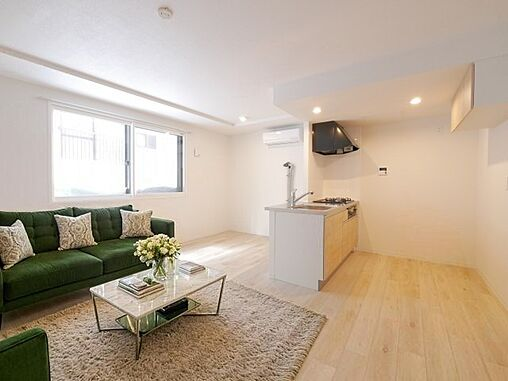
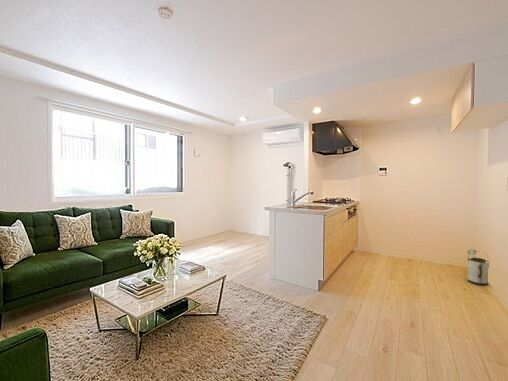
+ watering can [467,248,490,286]
